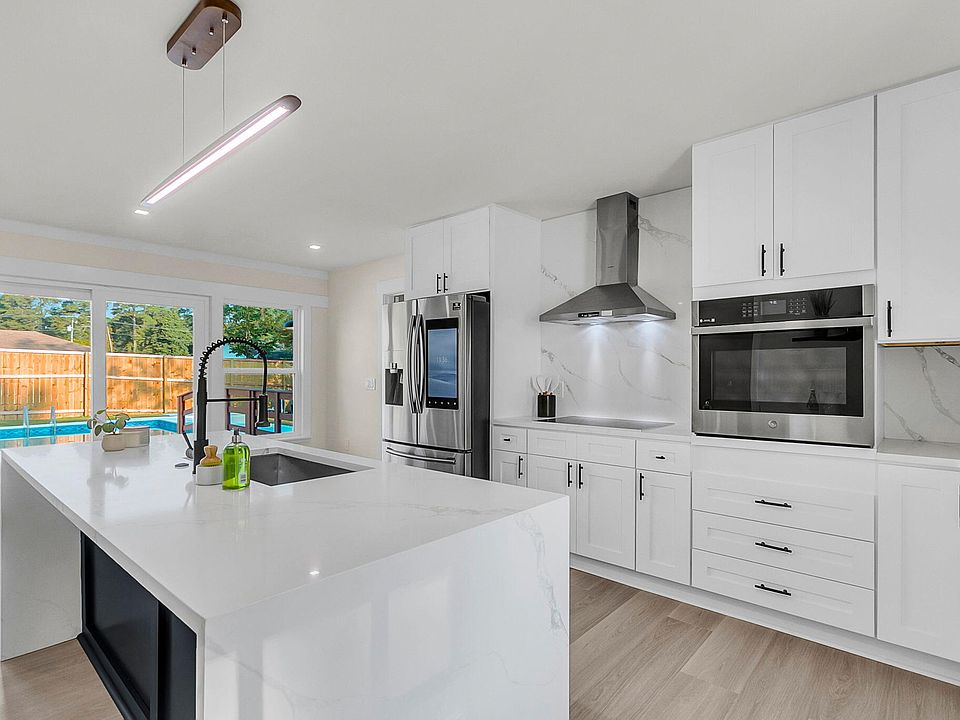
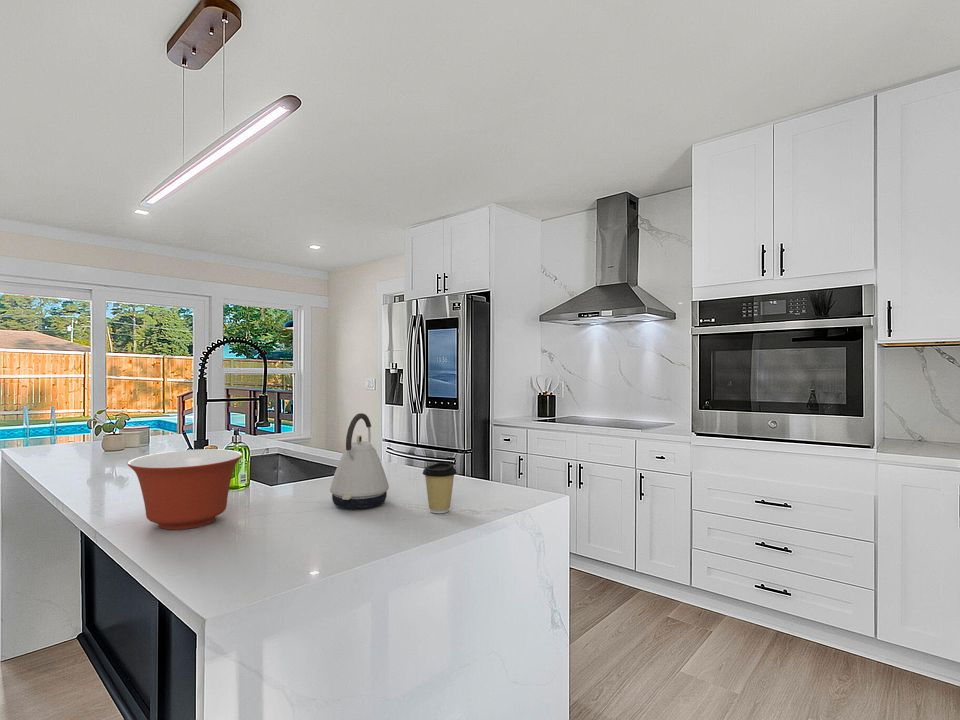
+ kettle [329,412,390,510]
+ coffee cup [422,462,458,514]
+ mixing bowl [127,448,243,530]
